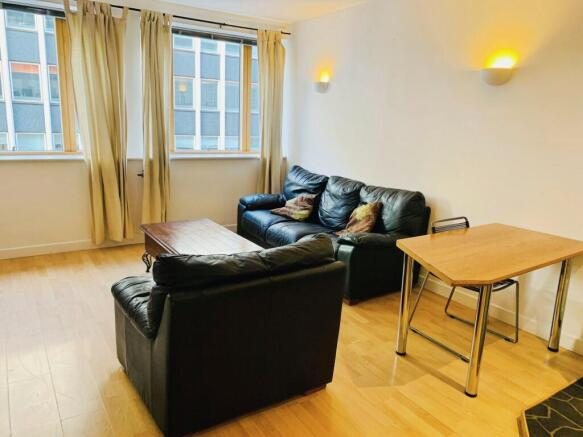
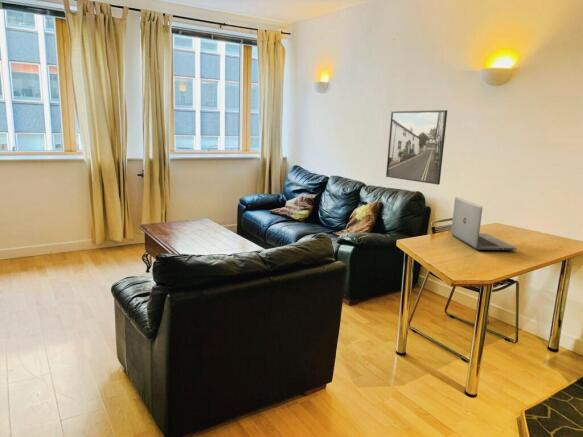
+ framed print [385,109,448,186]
+ laptop [450,196,518,251]
